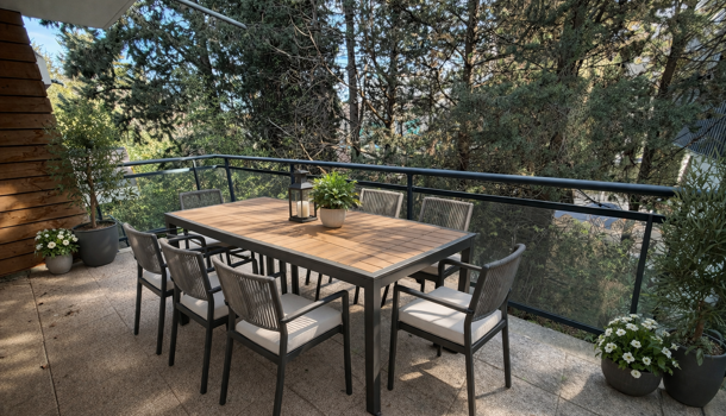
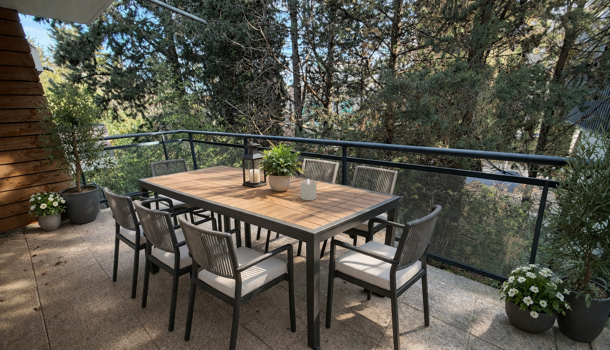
+ candle [299,178,318,201]
